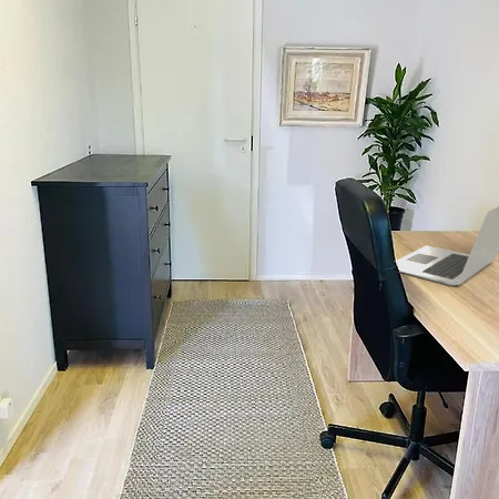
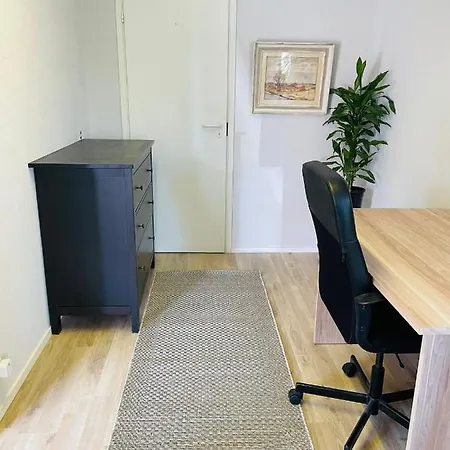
- laptop [395,205,499,286]
